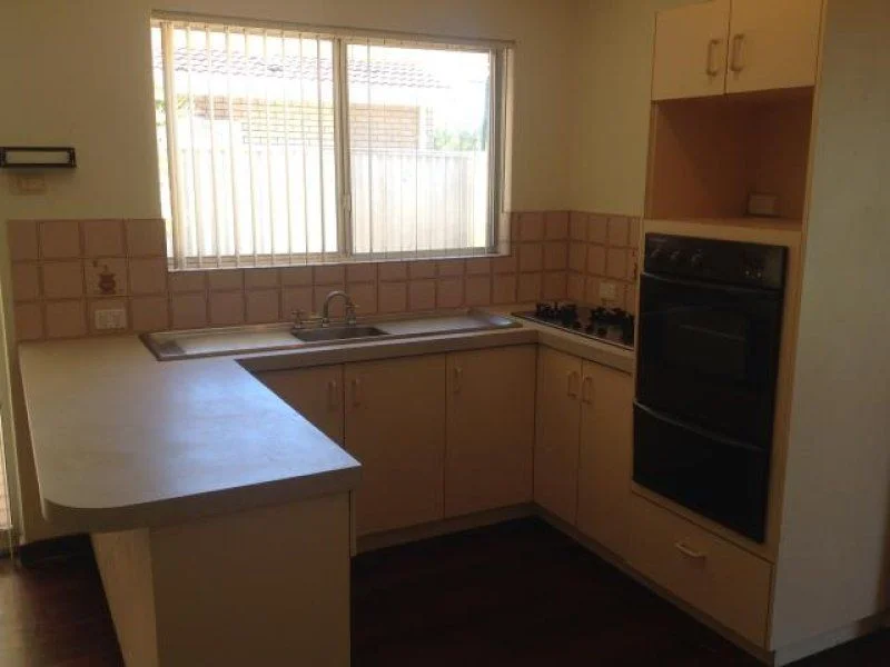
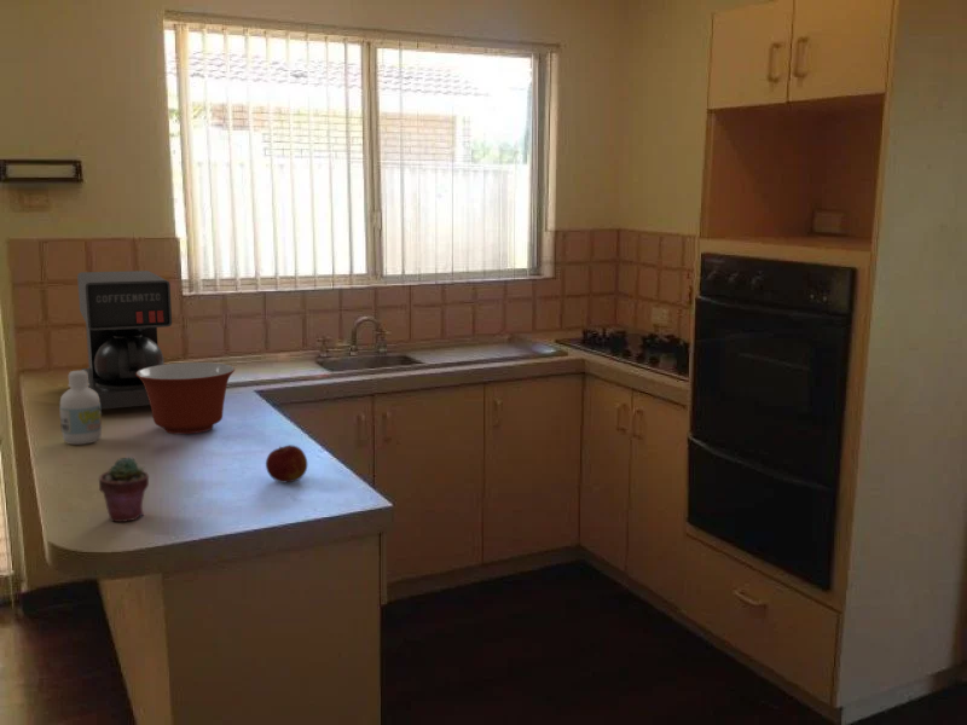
+ potted succulent [98,456,150,523]
+ mixing bowl [137,361,236,435]
+ apple [265,445,308,483]
+ bottle [58,370,103,446]
+ coffee maker [76,269,173,411]
